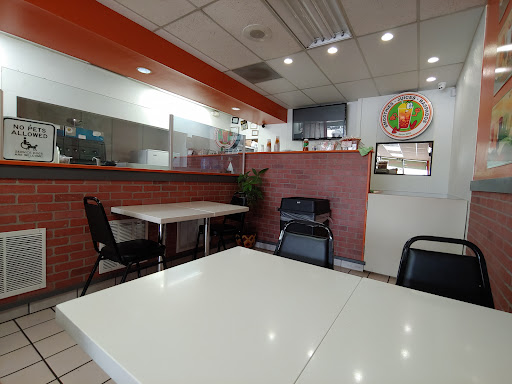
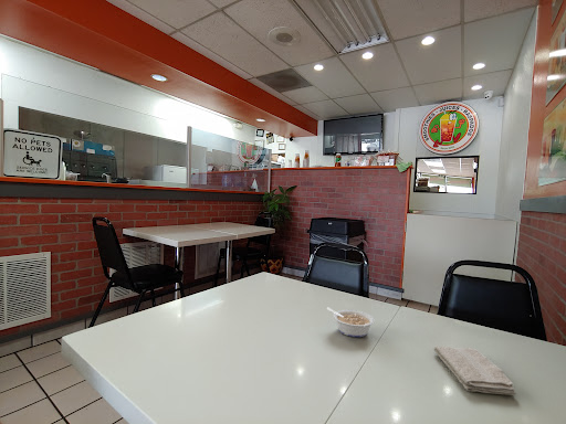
+ washcloth [432,344,517,396]
+ legume [326,307,376,338]
